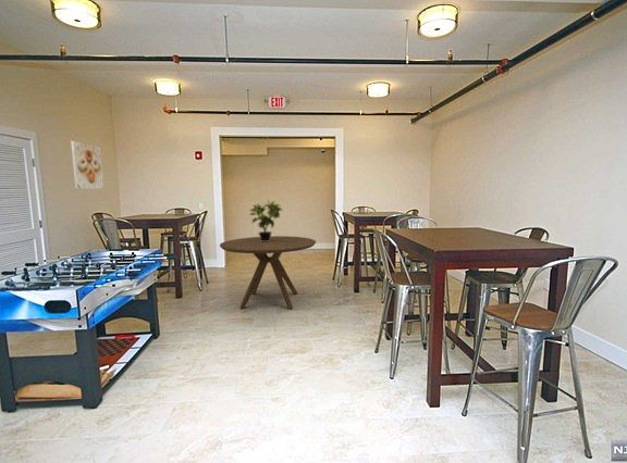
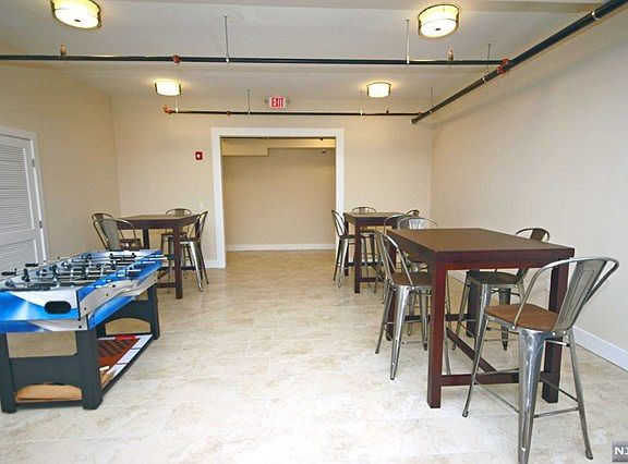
- dining table [219,235,317,310]
- potted plant [248,198,284,241]
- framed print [70,140,104,190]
